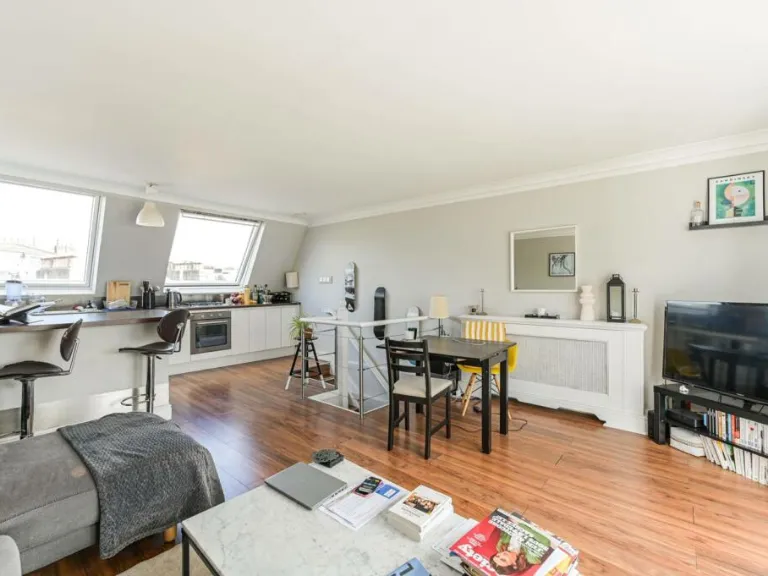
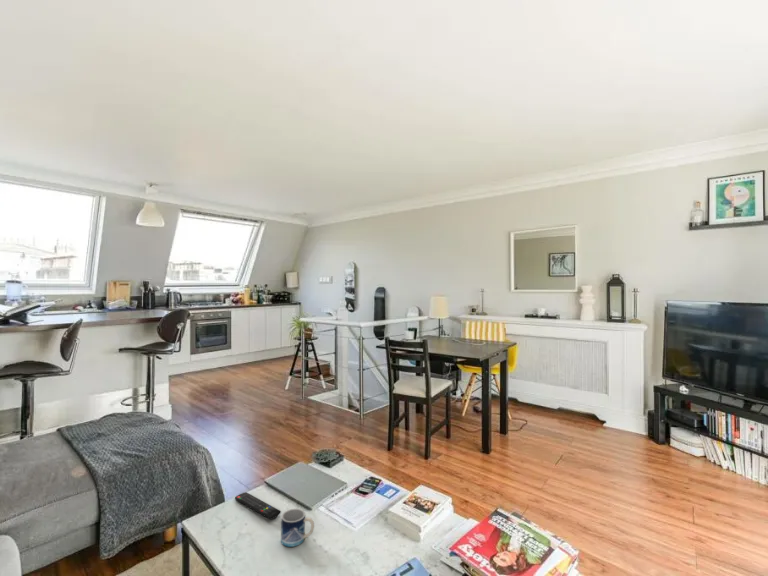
+ mug [280,508,315,548]
+ remote control [234,491,282,520]
